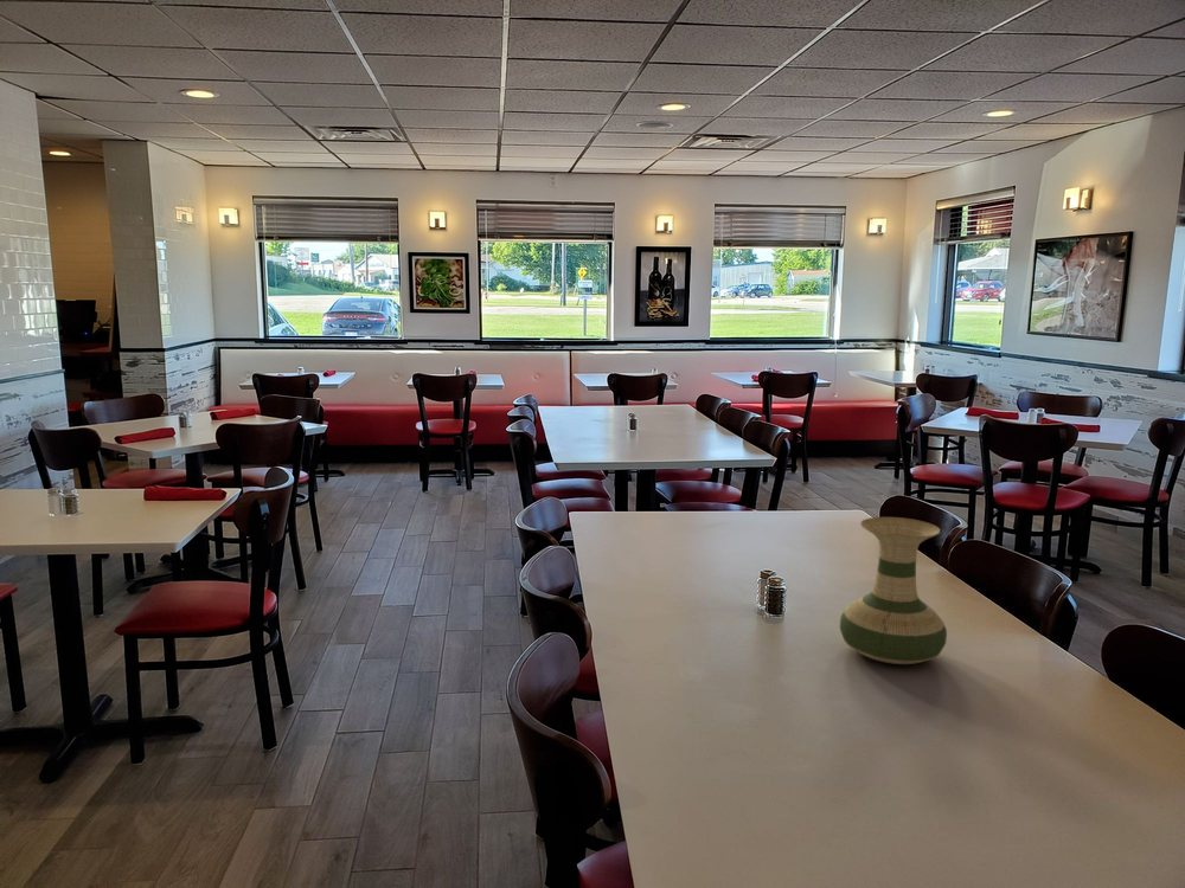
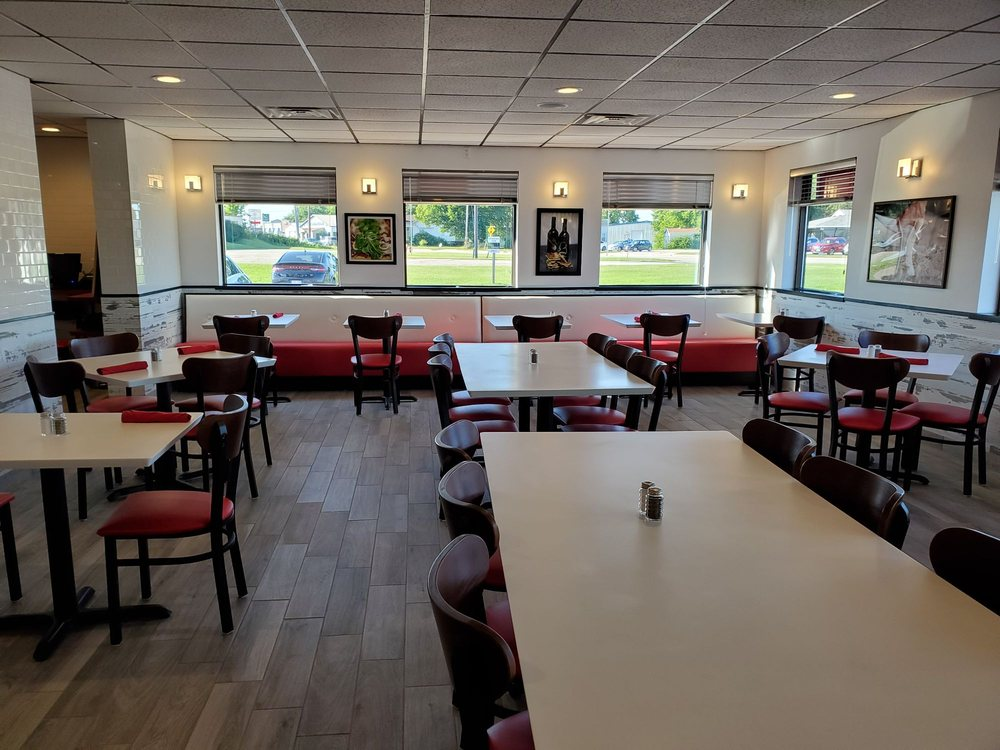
- vase [839,516,948,665]
